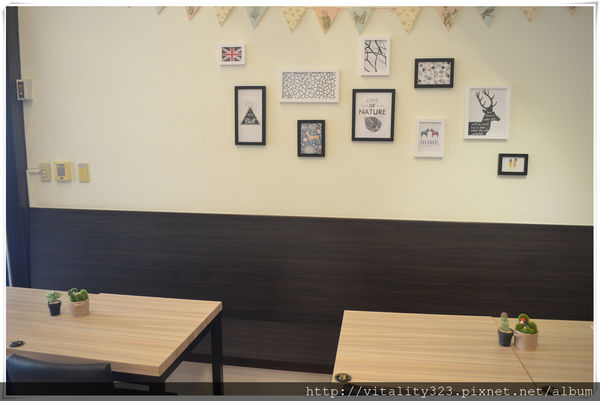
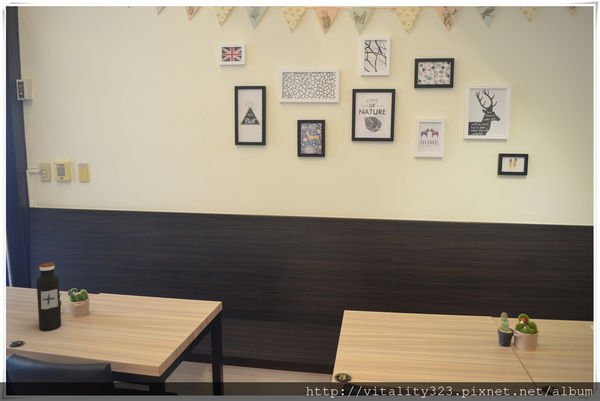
+ water bottle [36,262,62,331]
